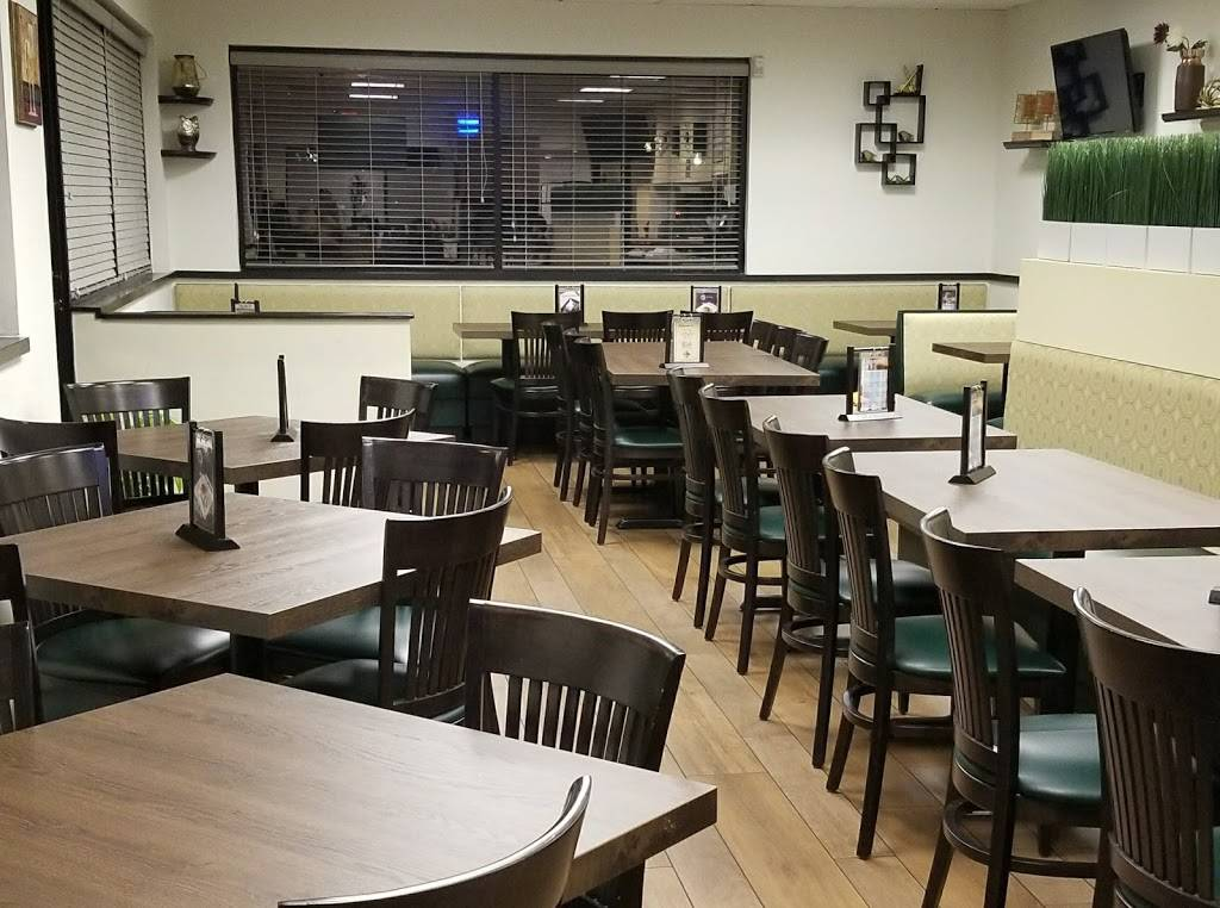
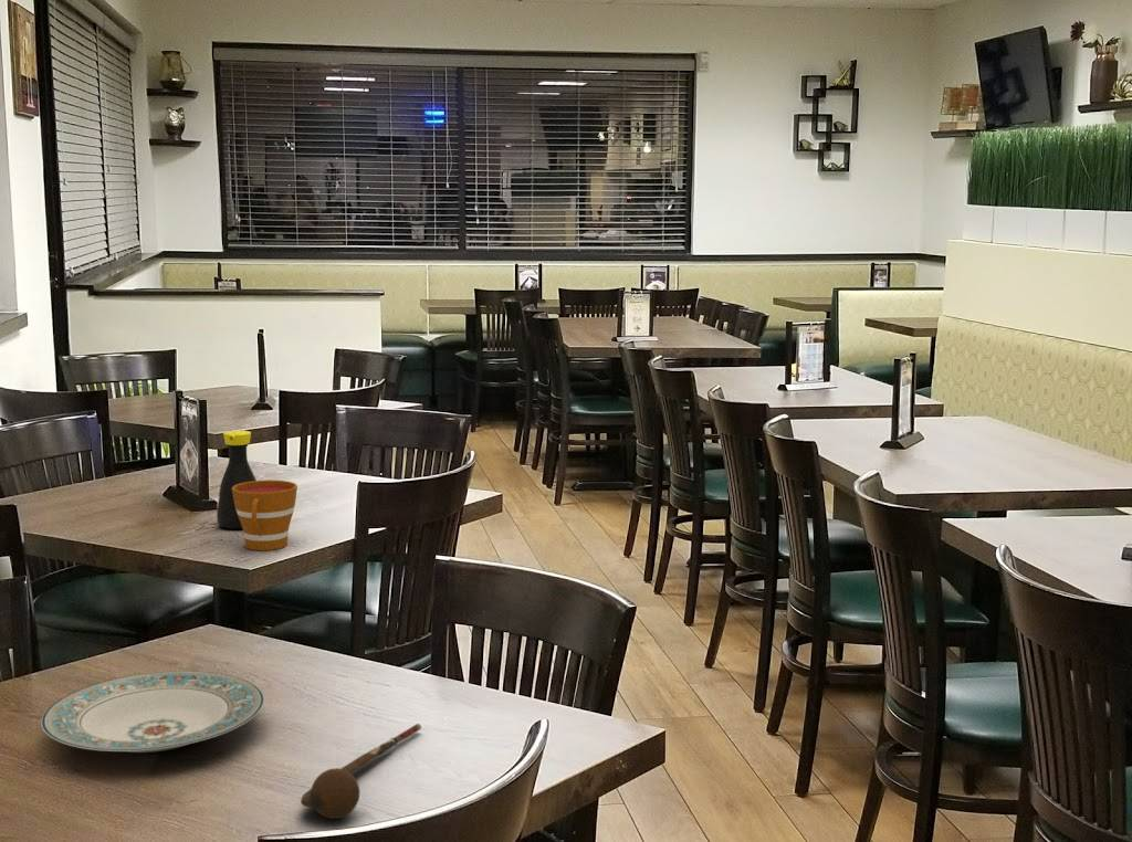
+ plate [40,670,265,754]
+ cup [232,480,298,551]
+ spoon [300,723,422,820]
+ bottle [216,429,258,530]
